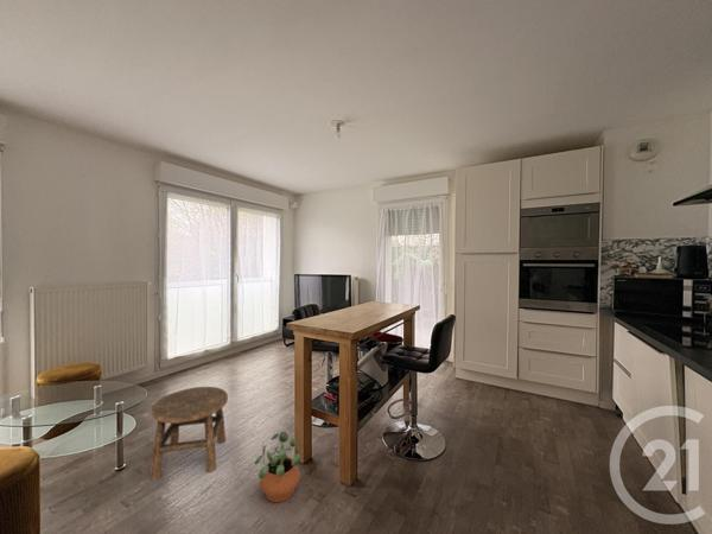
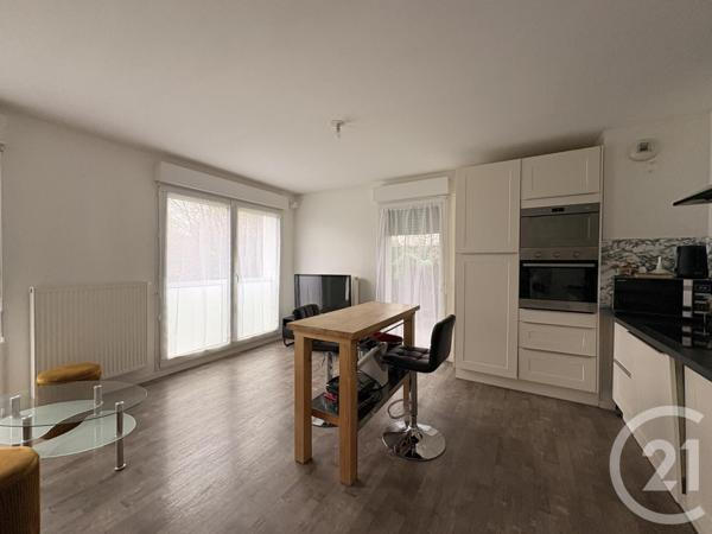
- stool [148,386,229,482]
- potted plant [254,431,303,503]
